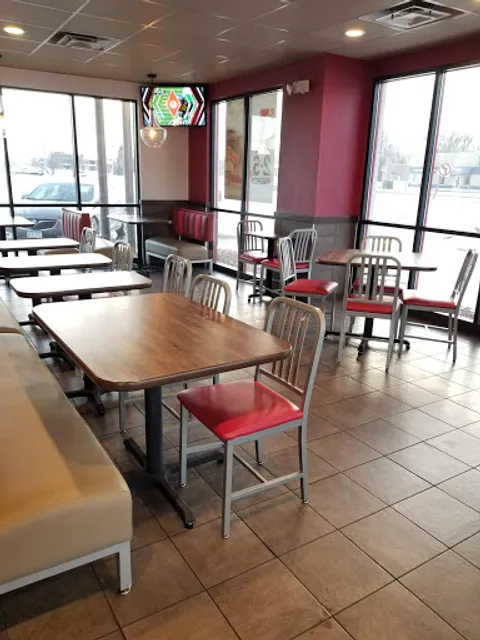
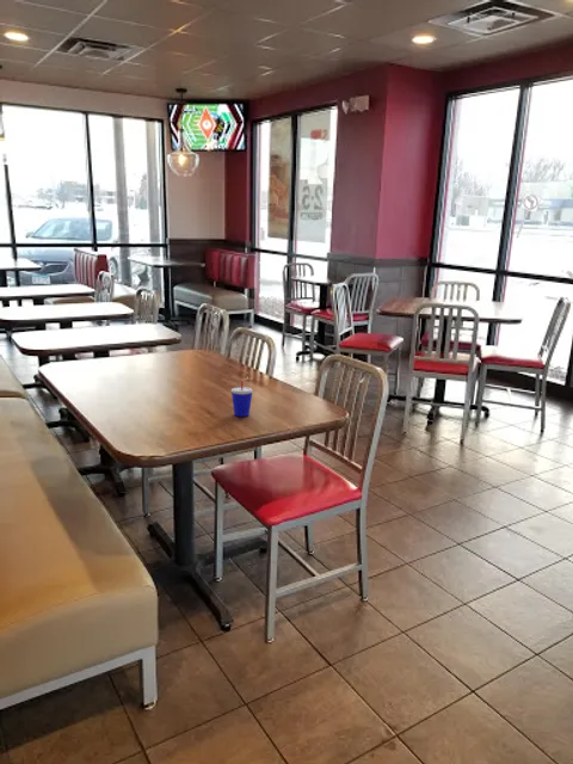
+ beverage cup [230,380,254,418]
